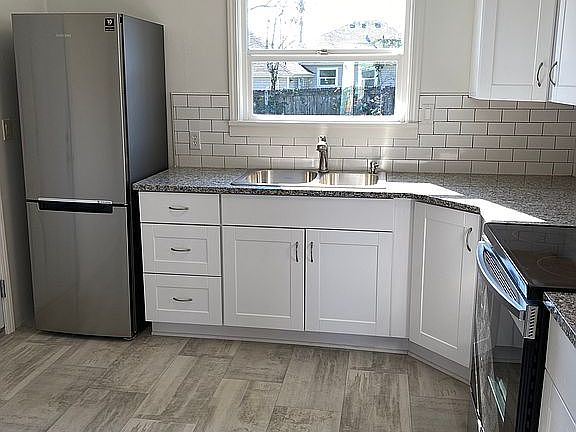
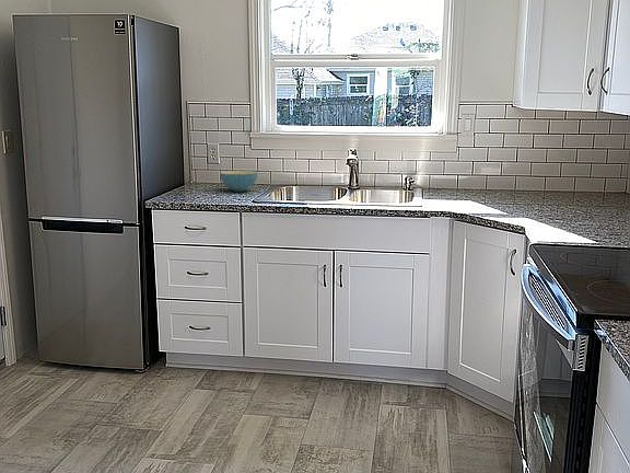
+ cereal bowl [219,170,258,193]
